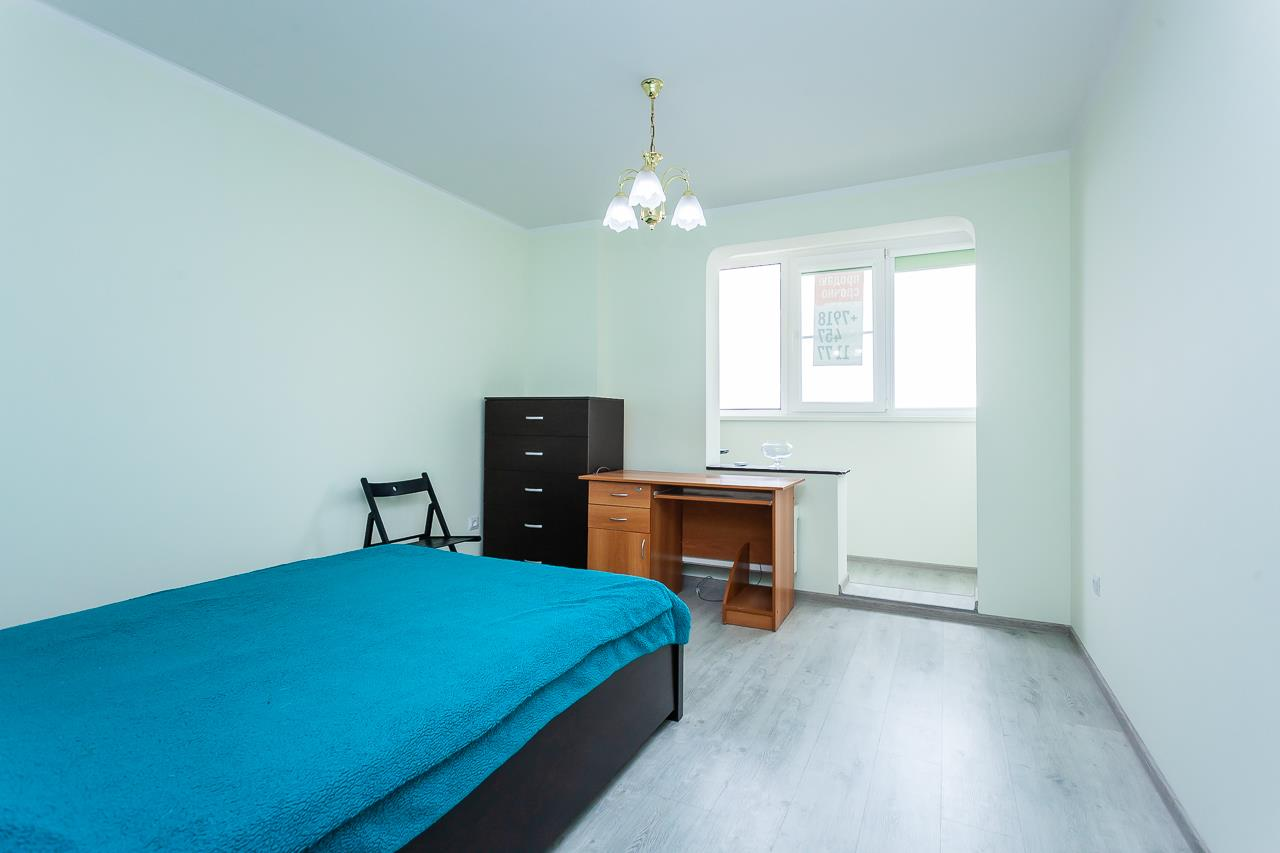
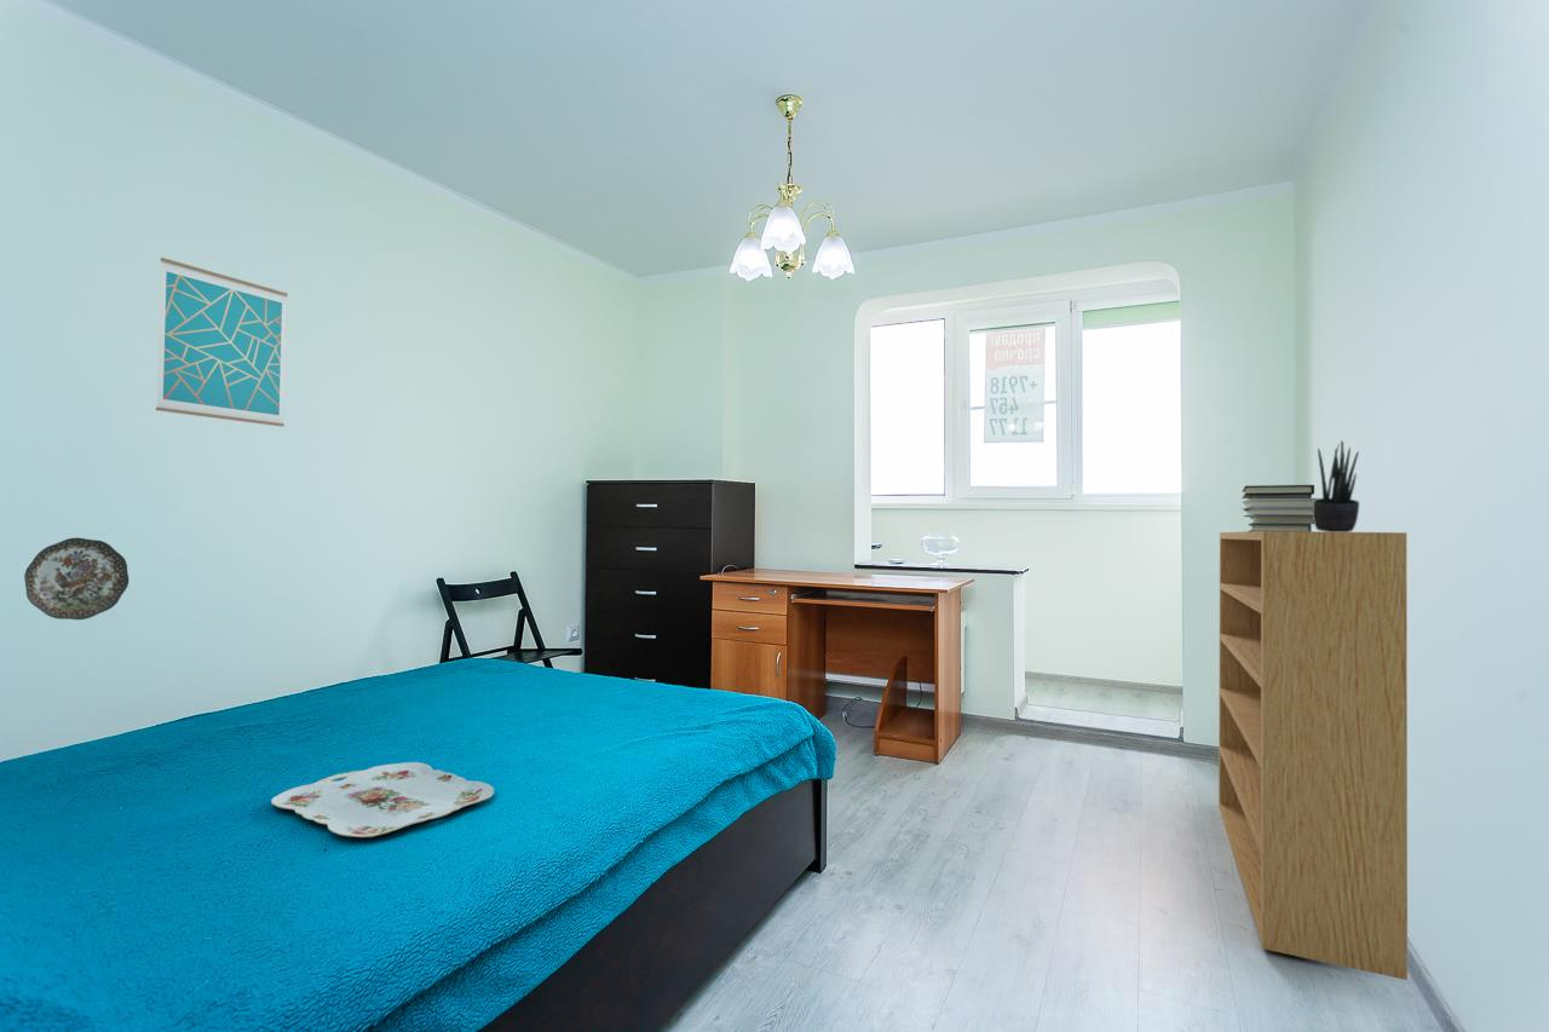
+ serving tray [270,761,495,838]
+ bookcase [1217,530,1409,981]
+ potted plant [1313,439,1360,532]
+ wall art [155,256,289,427]
+ book stack [1240,484,1318,531]
+ decorative plate [23,536,129,621]
